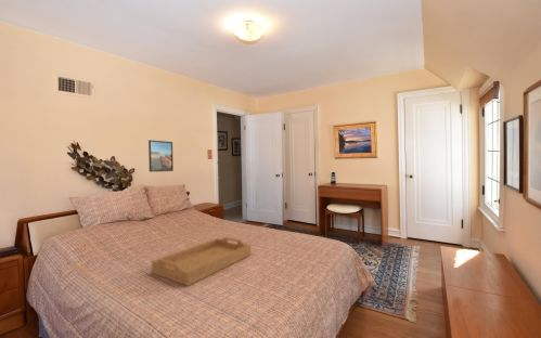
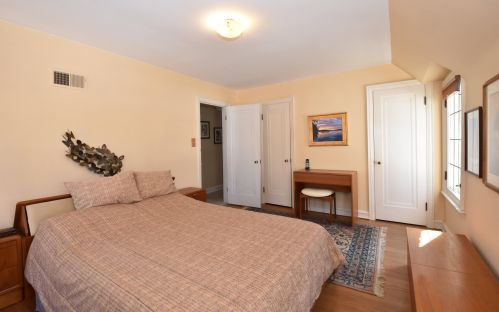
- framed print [147,139,175,173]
- serving tray [151,236,252,287]
